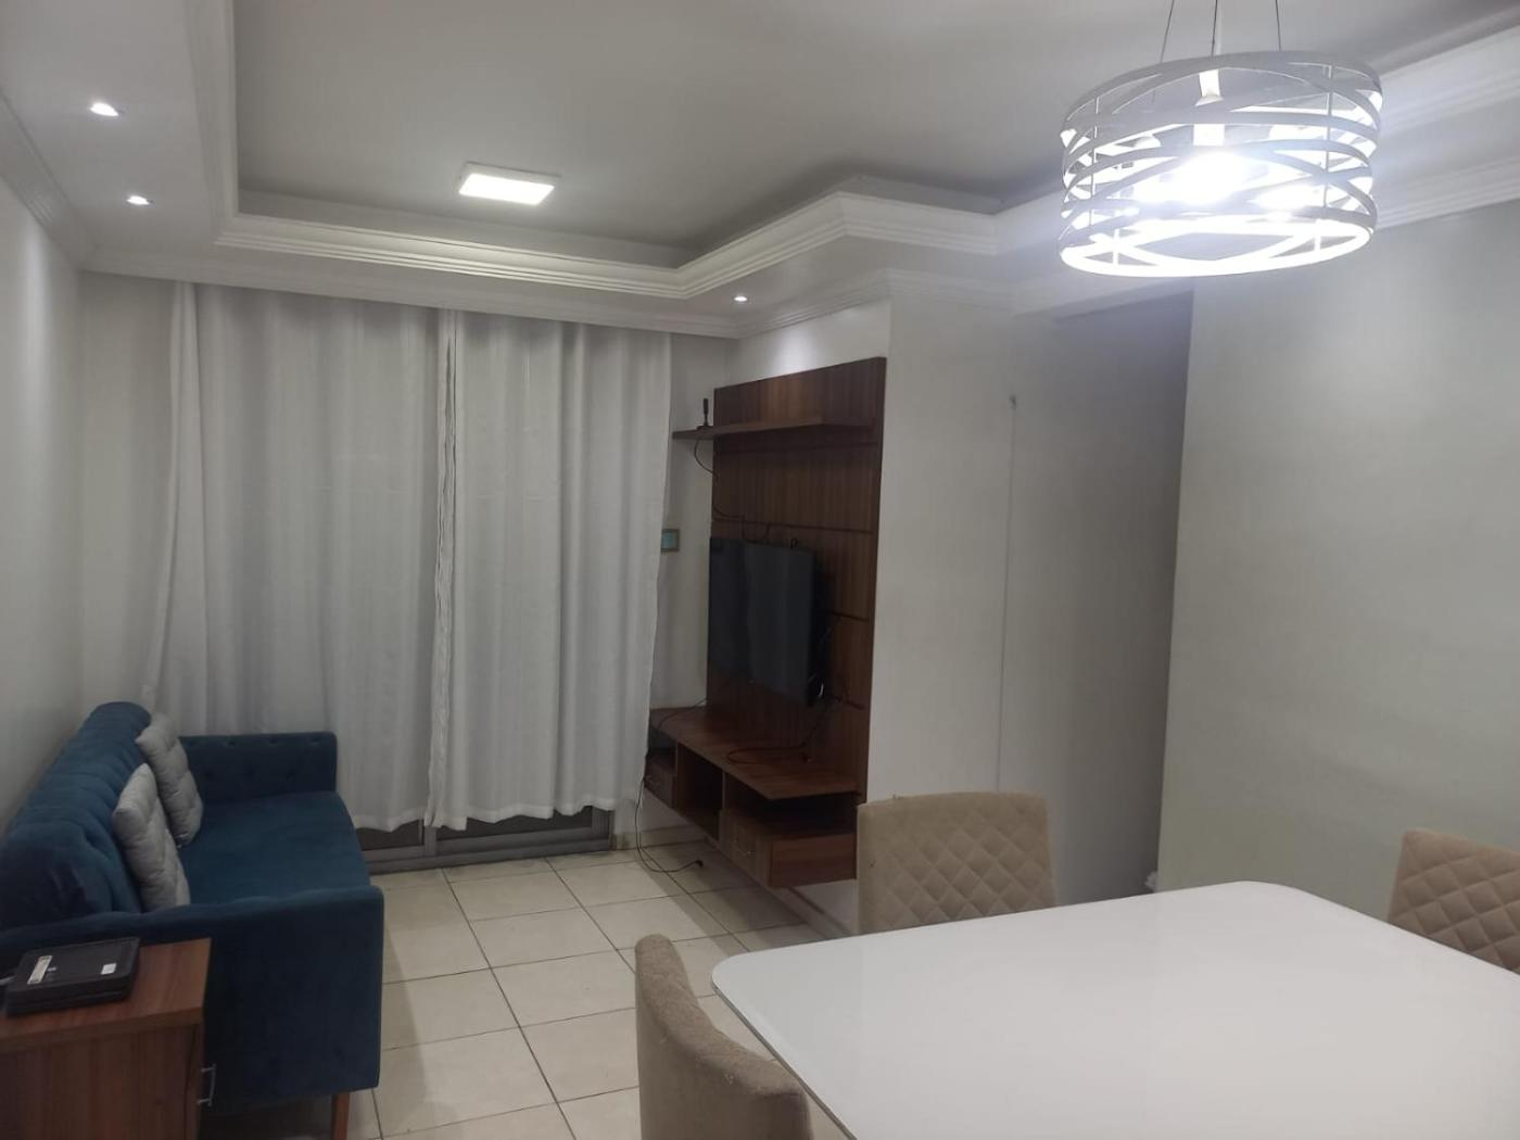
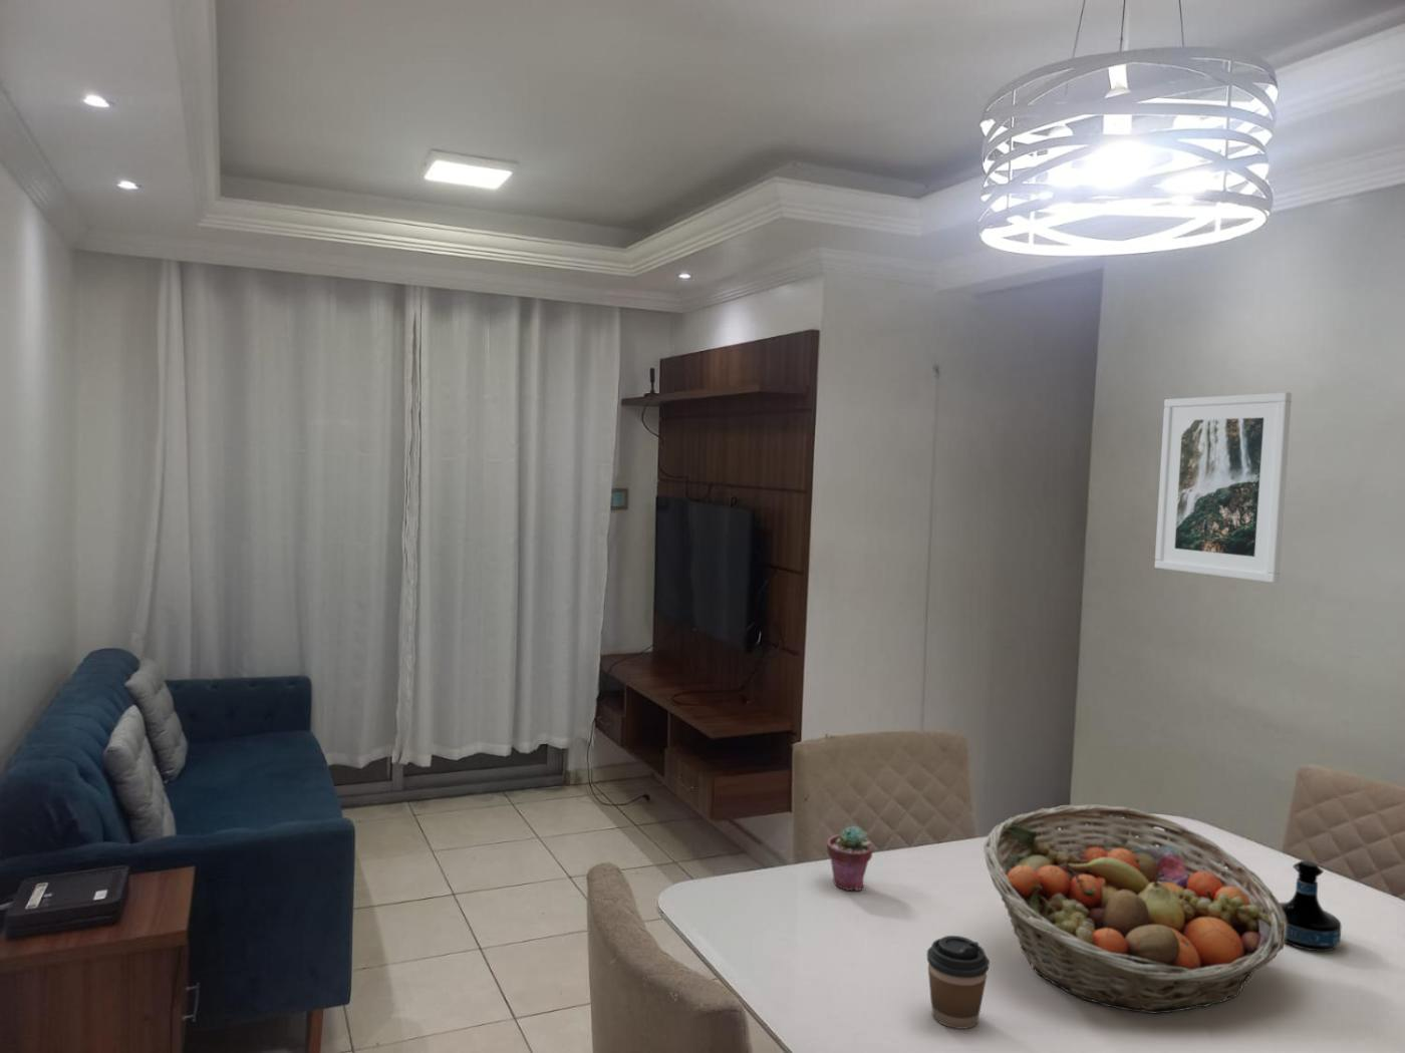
+ tequila bottle [1279,859,1343,952]
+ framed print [1154,392,1292,584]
+ fruit basket [982,803,1288,1014]
+ potted succulent [826,824,874,892]
+ coffee cup [926,935,990,1030]
